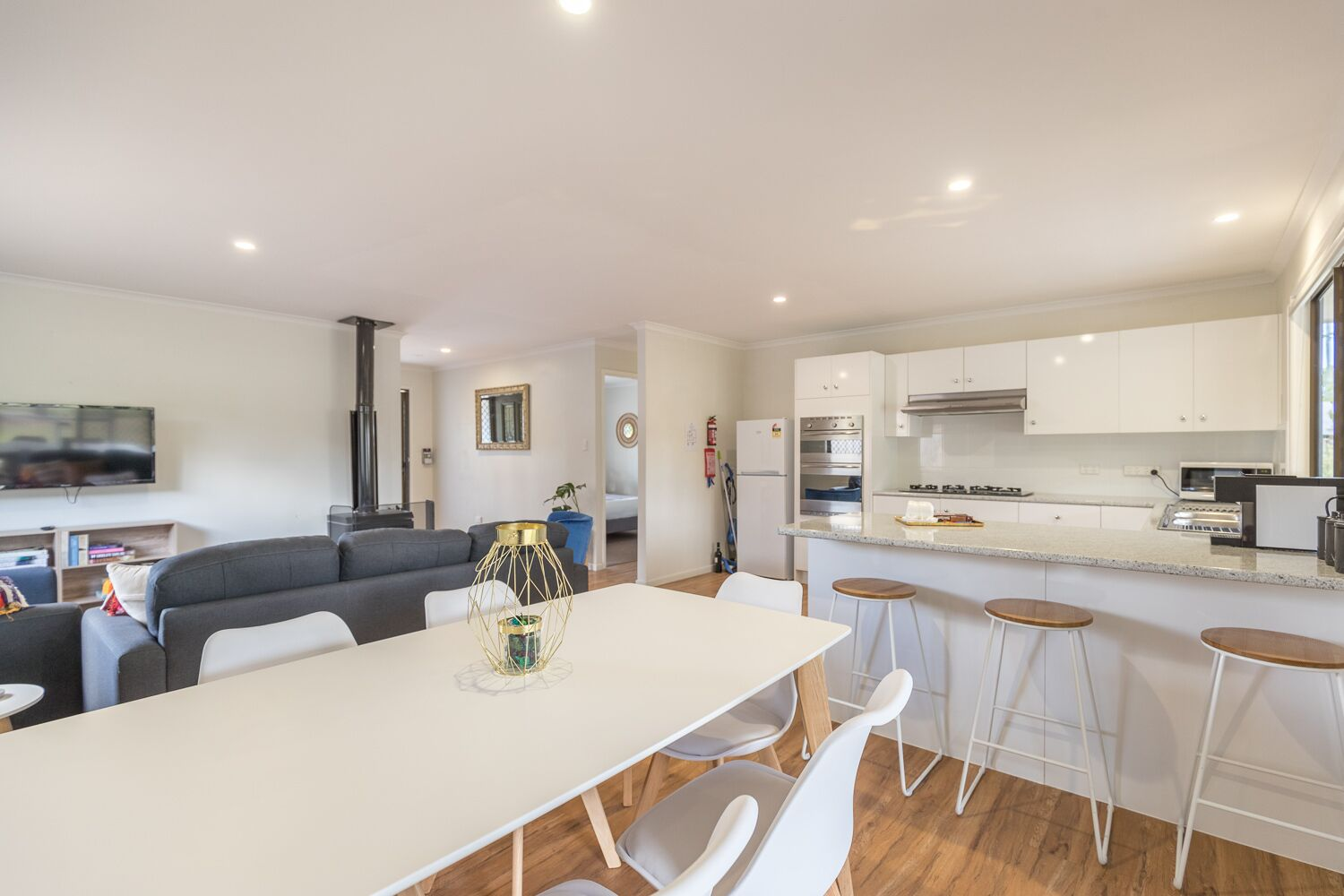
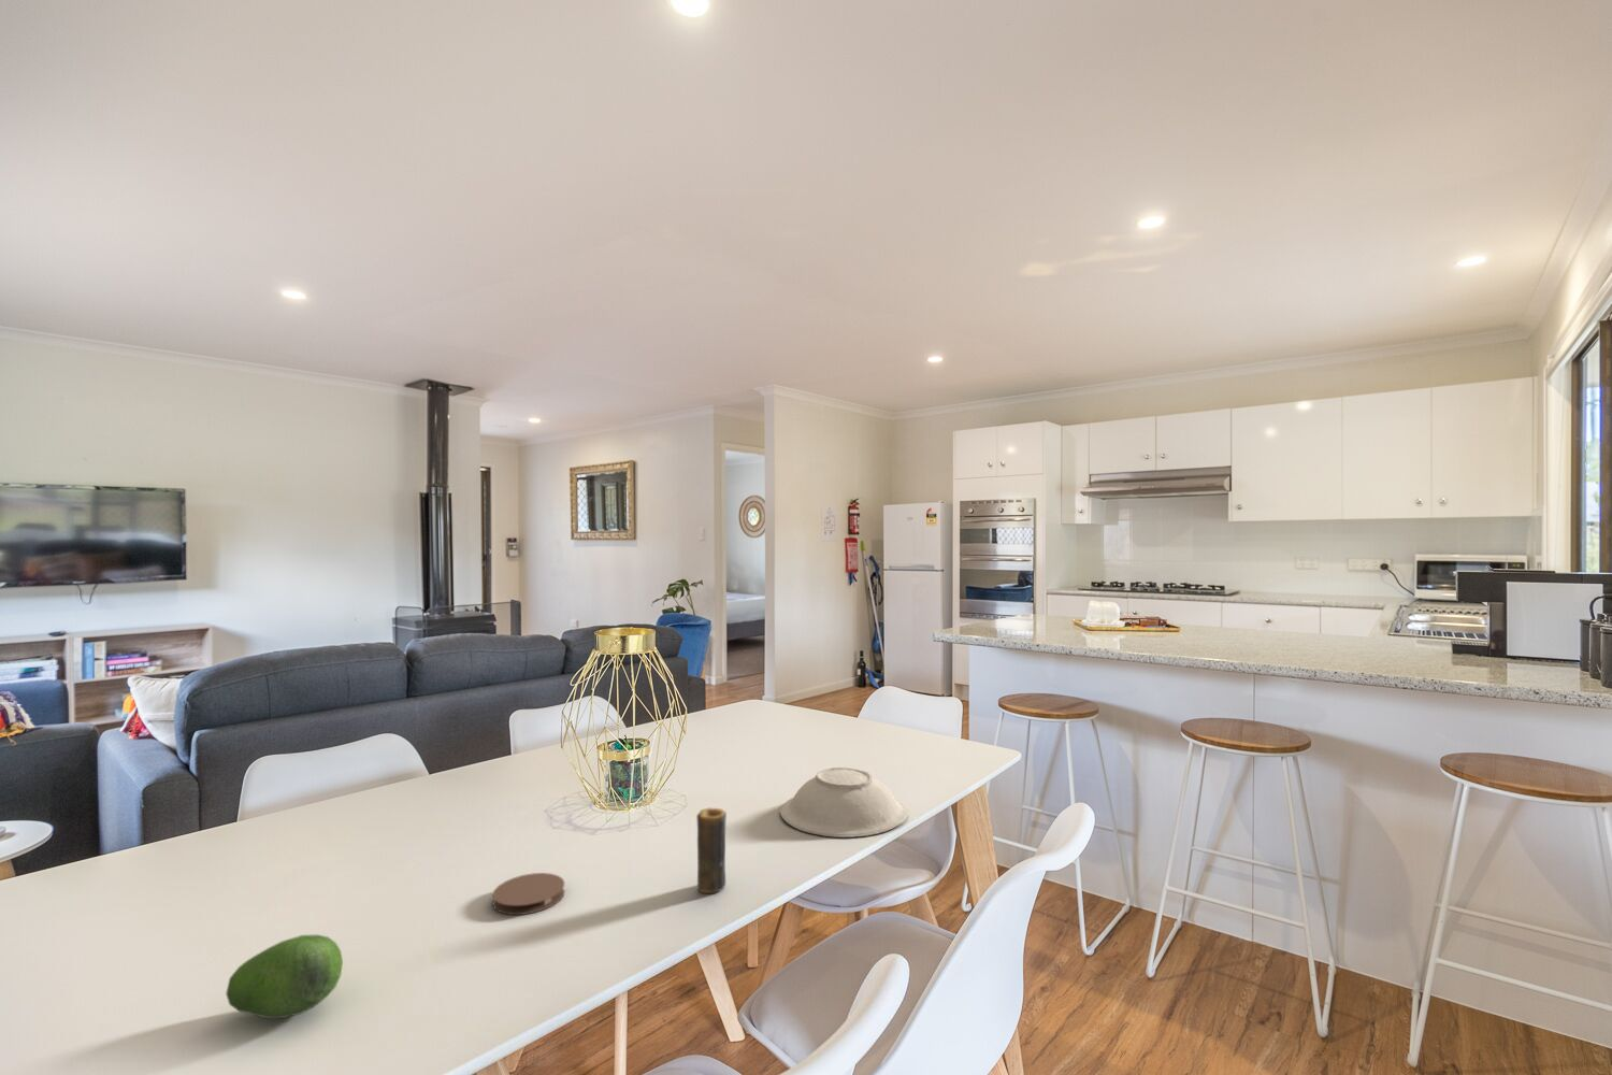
+ candle [696,807,728,894]
+ coaster [491,872,565,915]
+ fruit [224,935,344,1019]
+ bowl [780,767,909,839]
